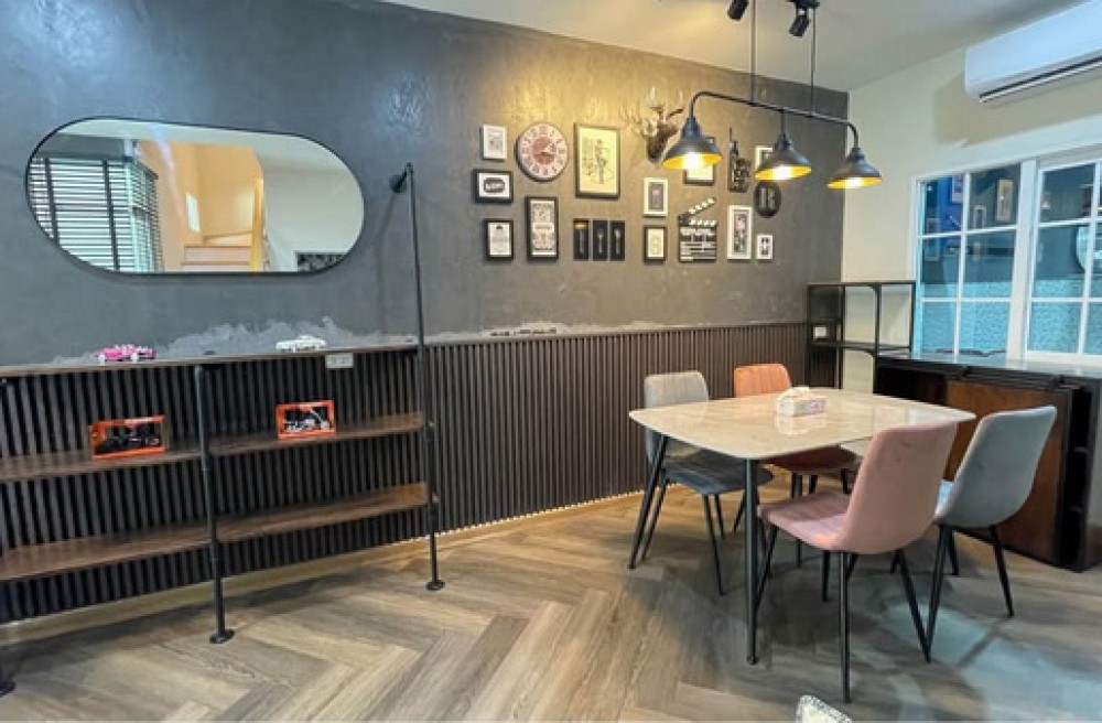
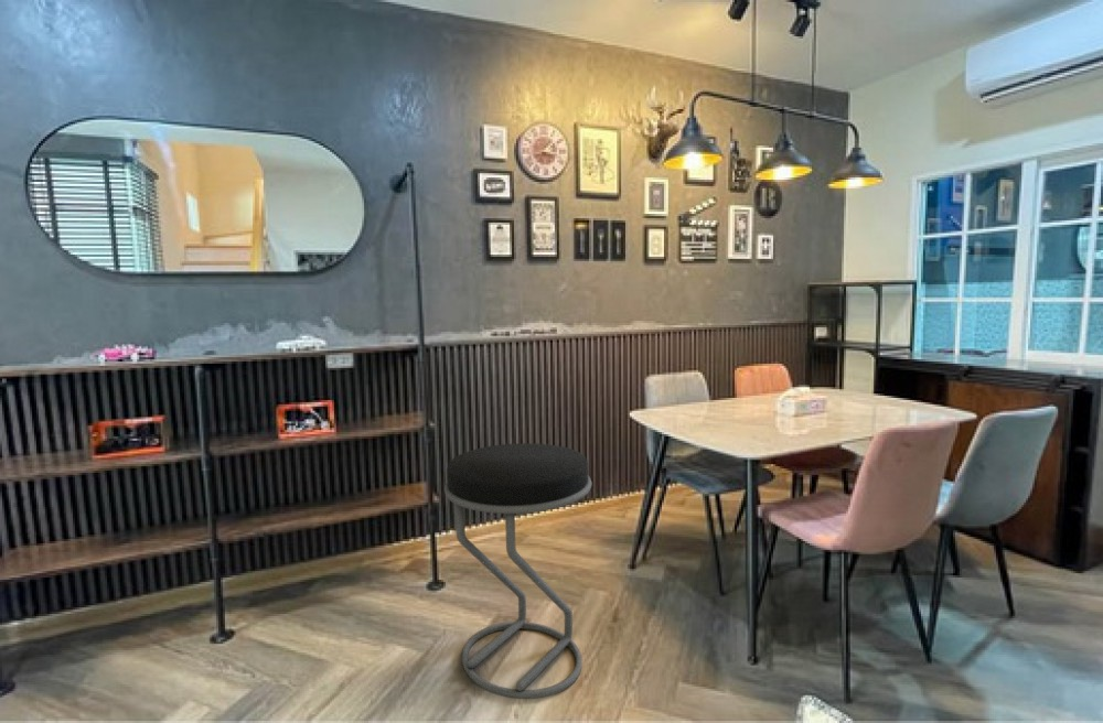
+ stool [443,442,592,700]
